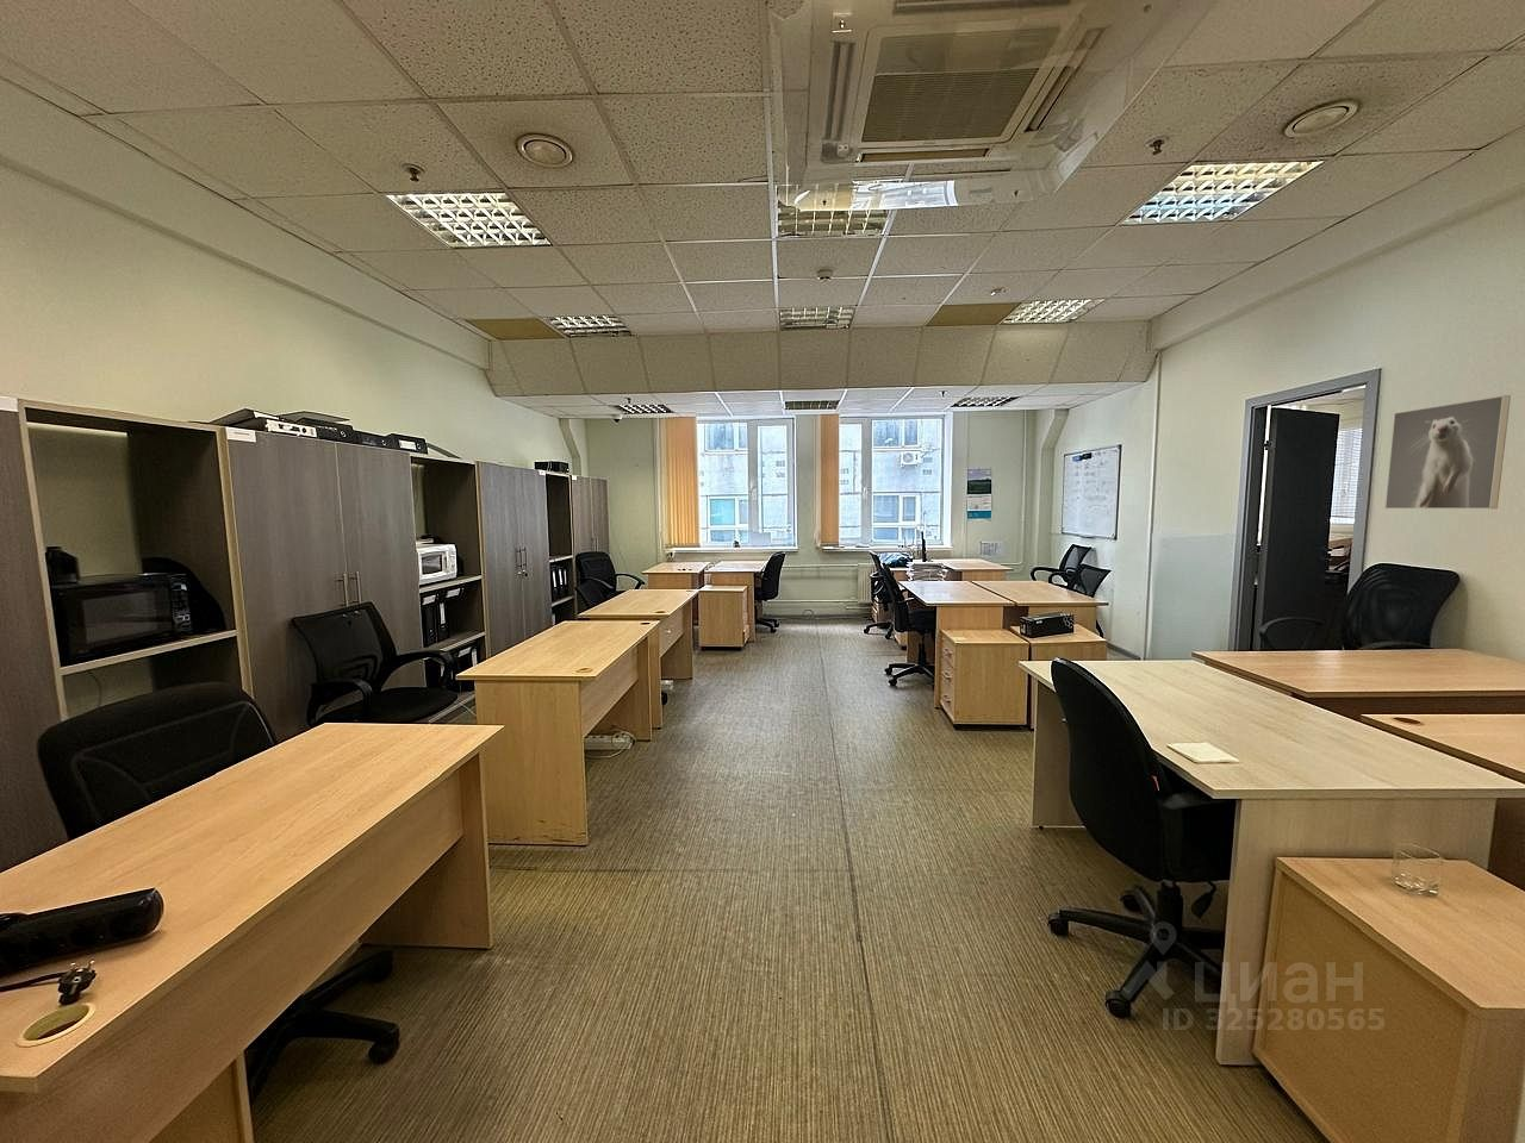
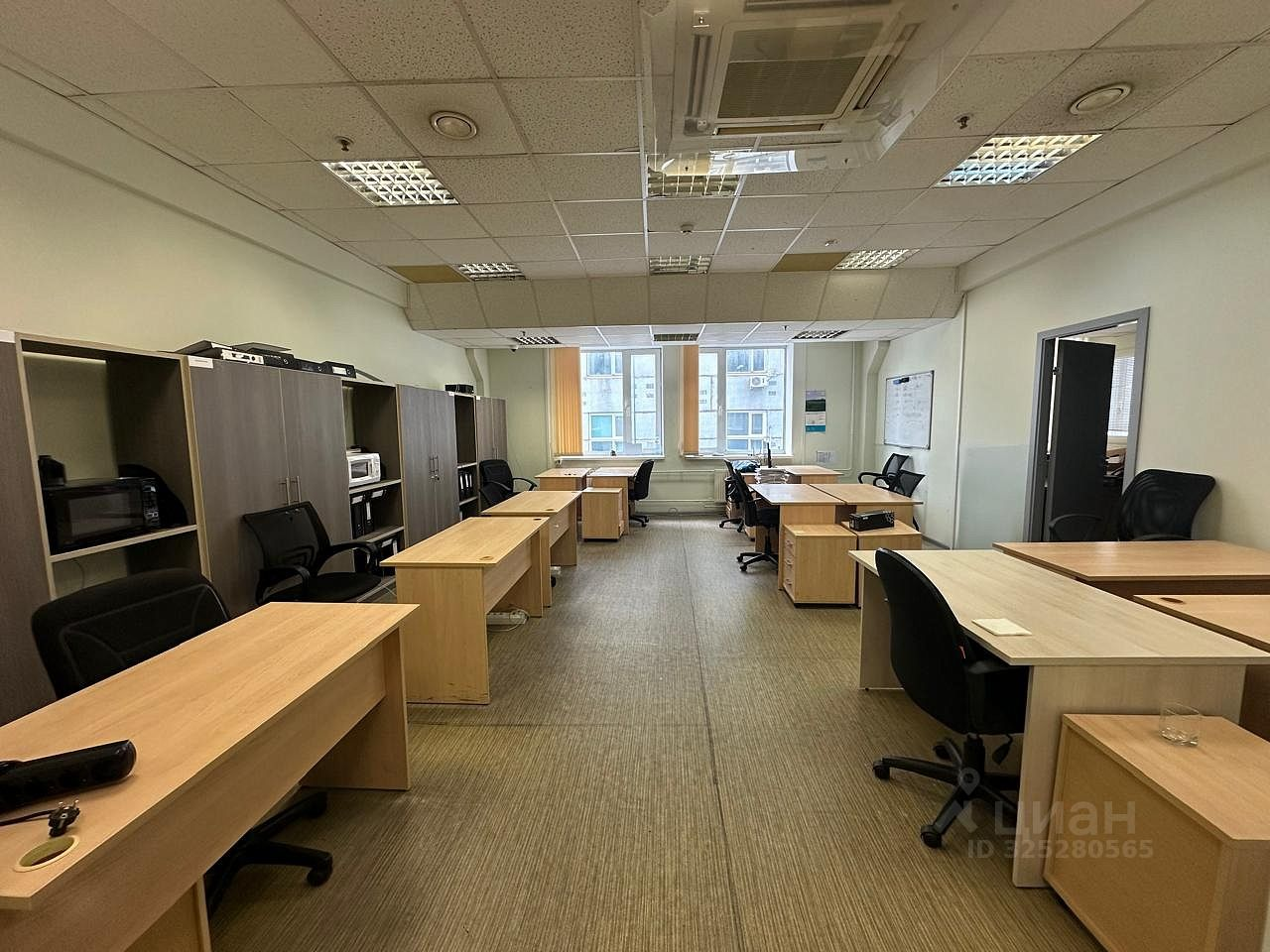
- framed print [1385,394,1512,509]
